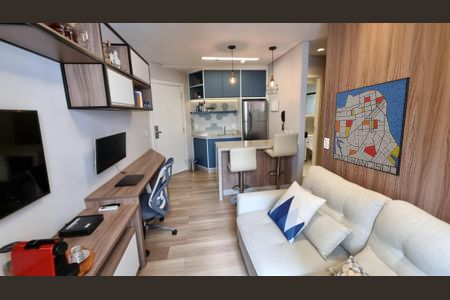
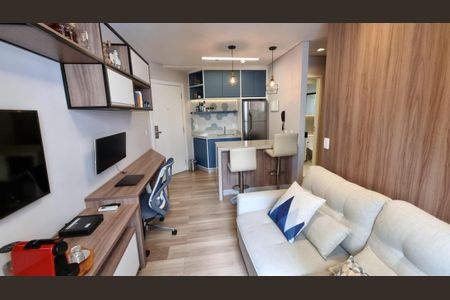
- wall art [332,76,411,177]
